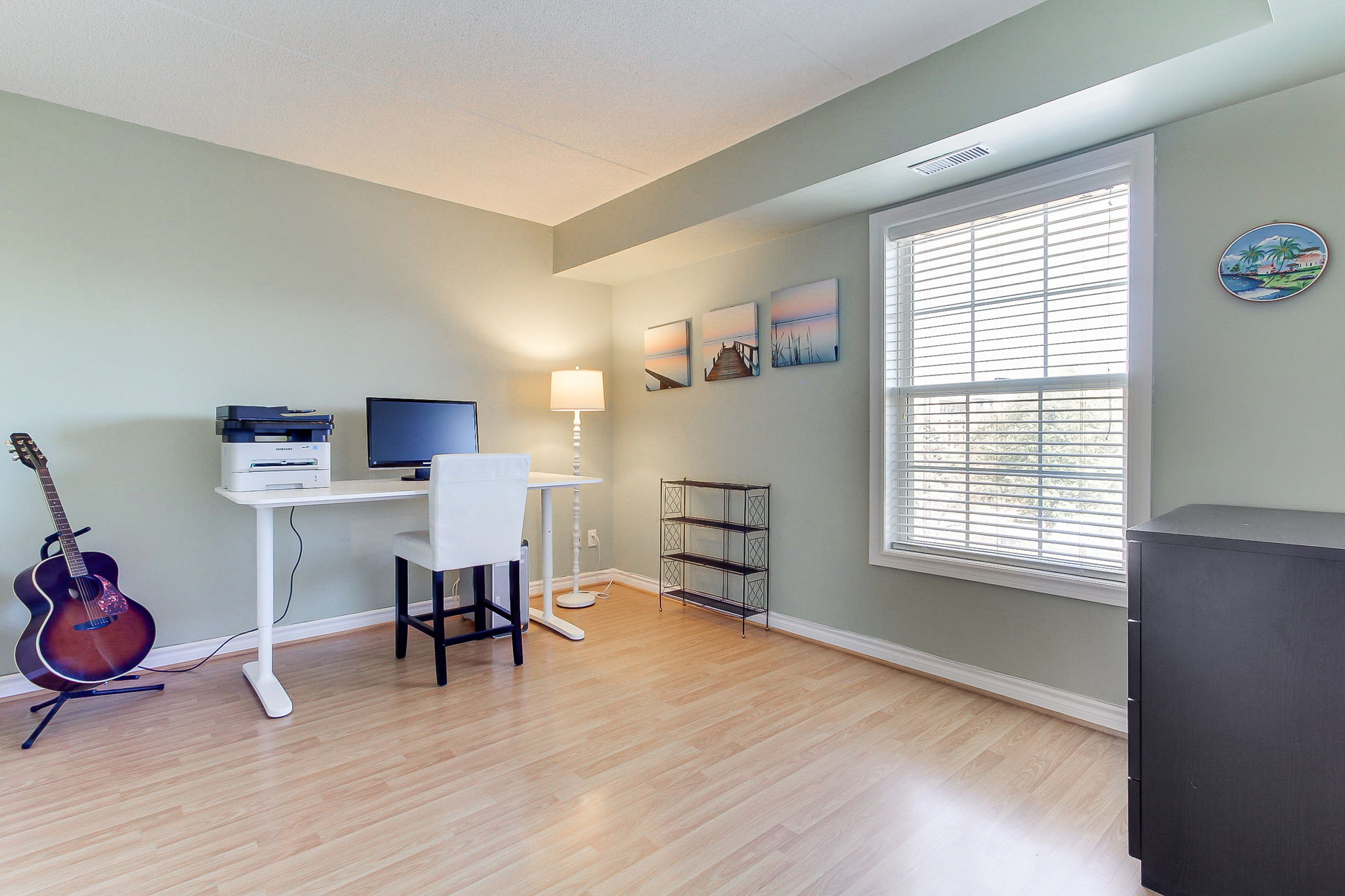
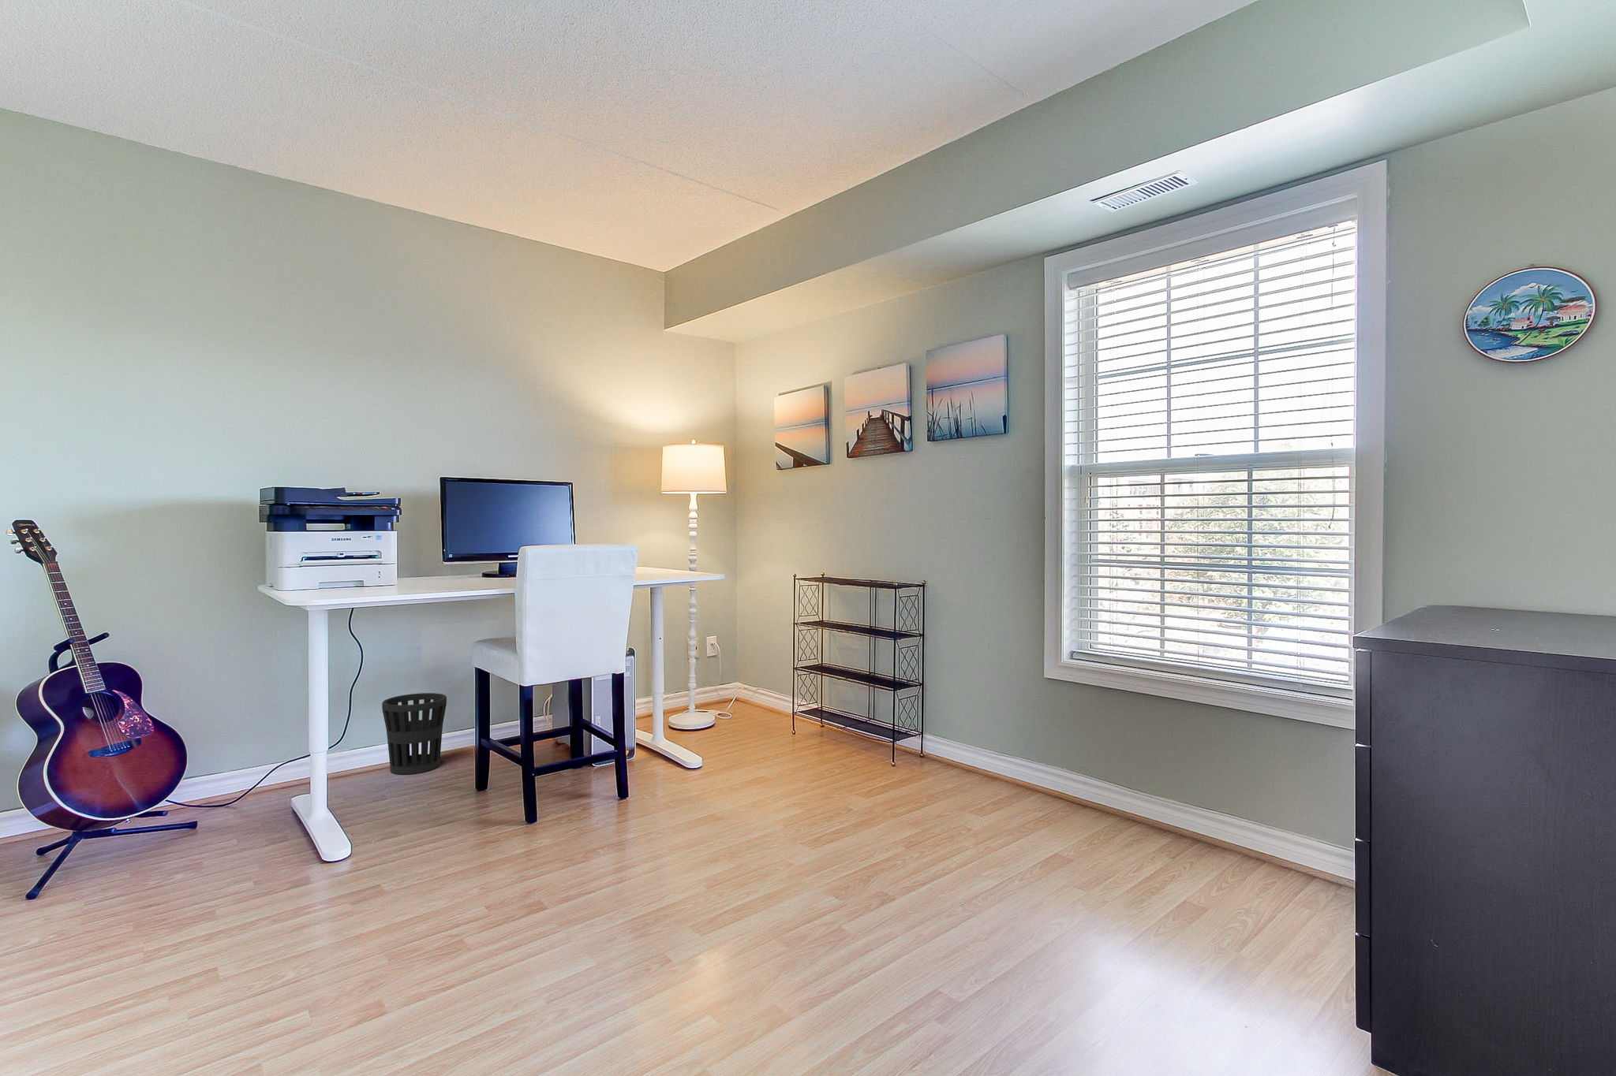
+ wastebasket [381,692,447,775]
